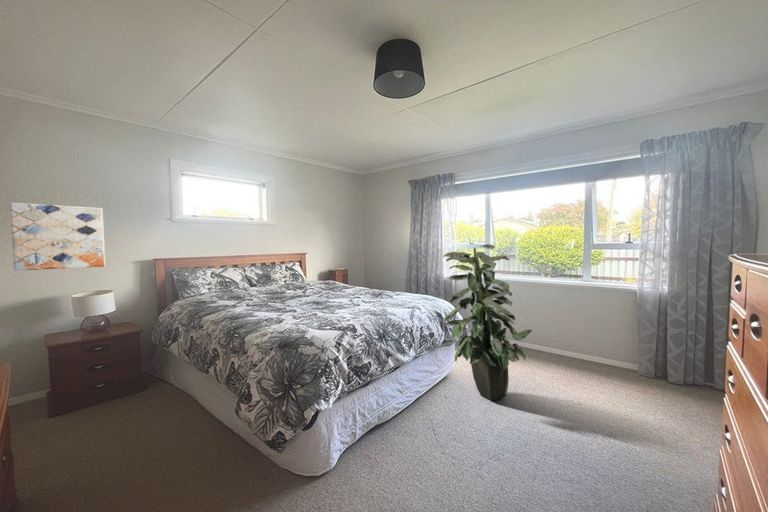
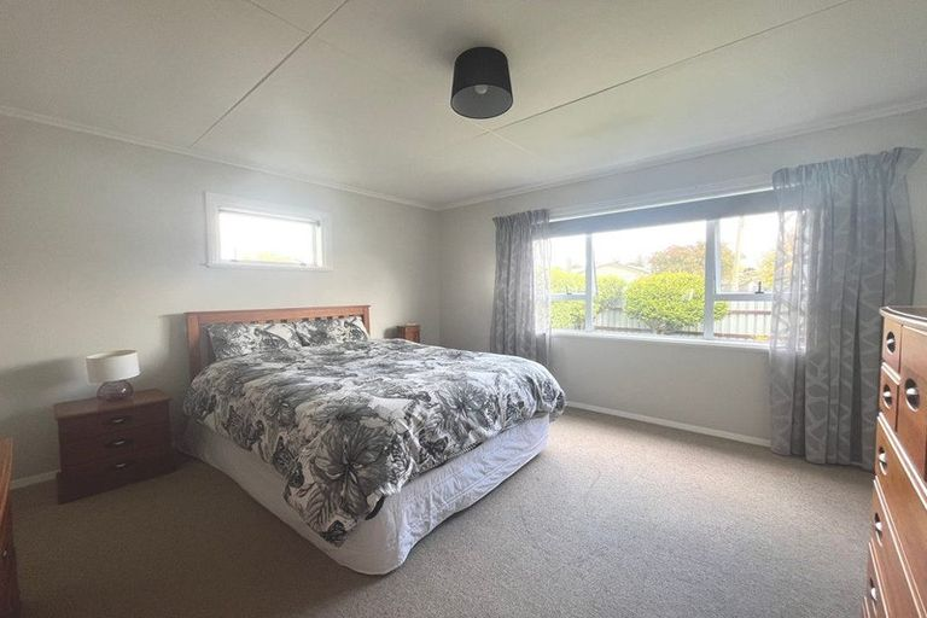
- wall art [9,202,106,272]
- indoor plant [443,243,533,401]
